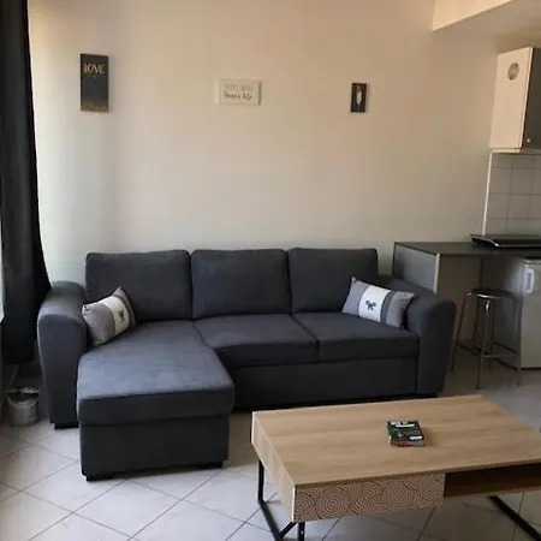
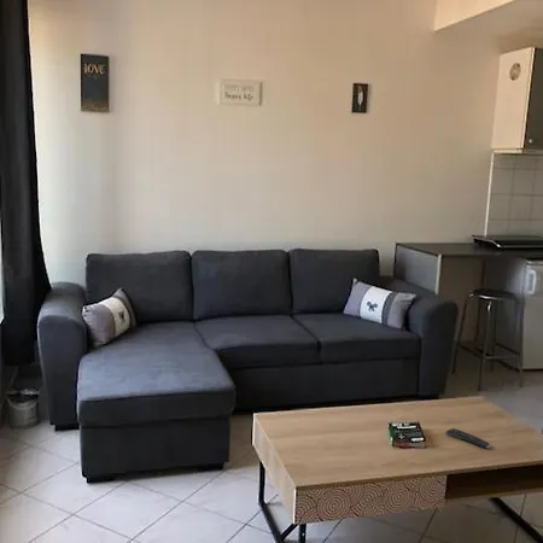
+ remote control [445,427,491,449]
